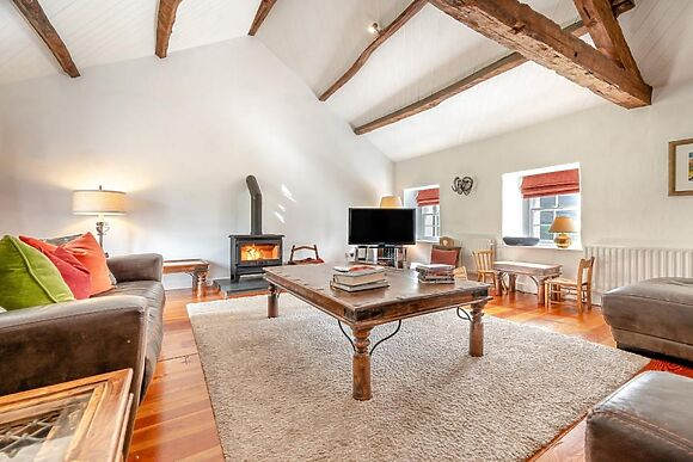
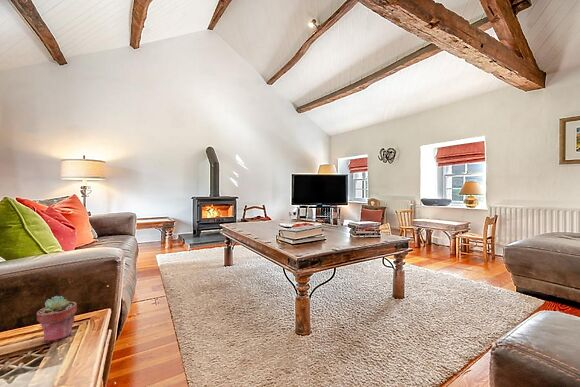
+ potted succulent [36,295,78,343]
